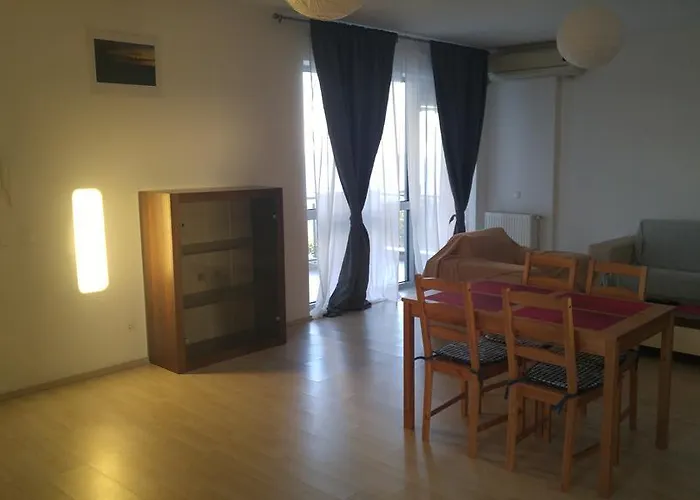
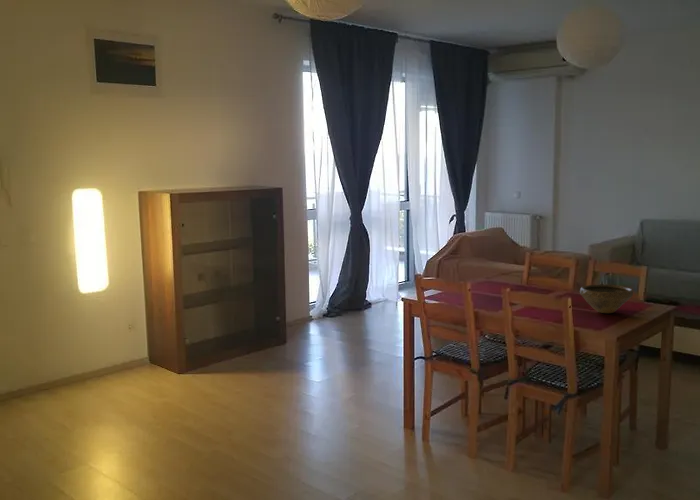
+ bowl [579,284,634,314]
